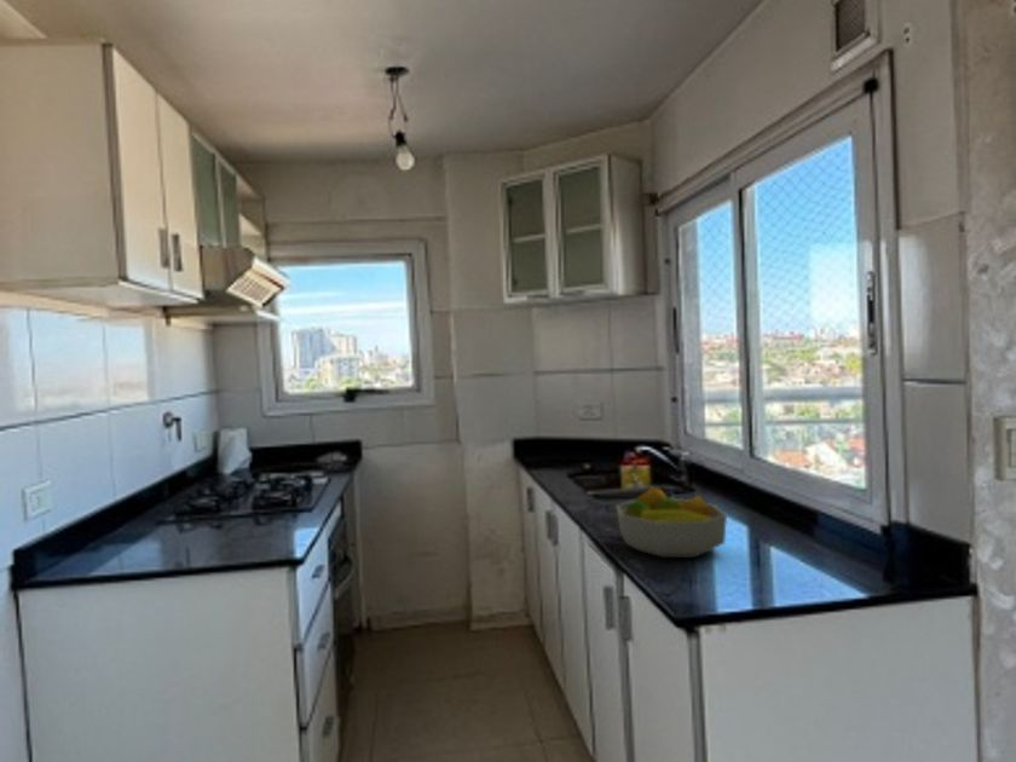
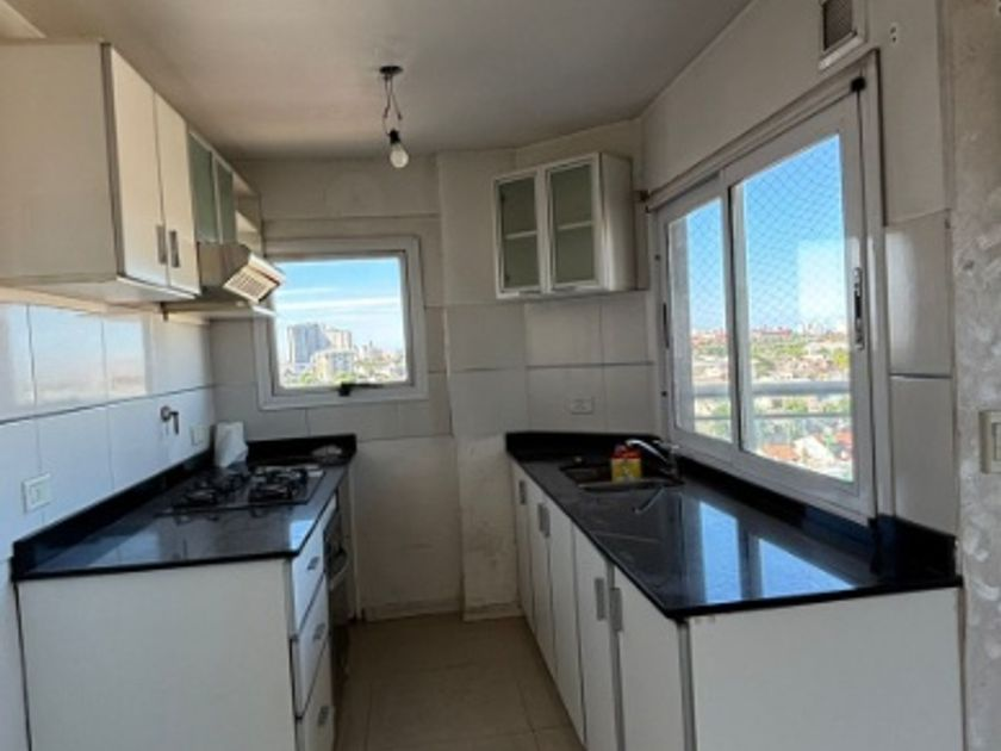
- fruit bowl [614,485,728,559]
